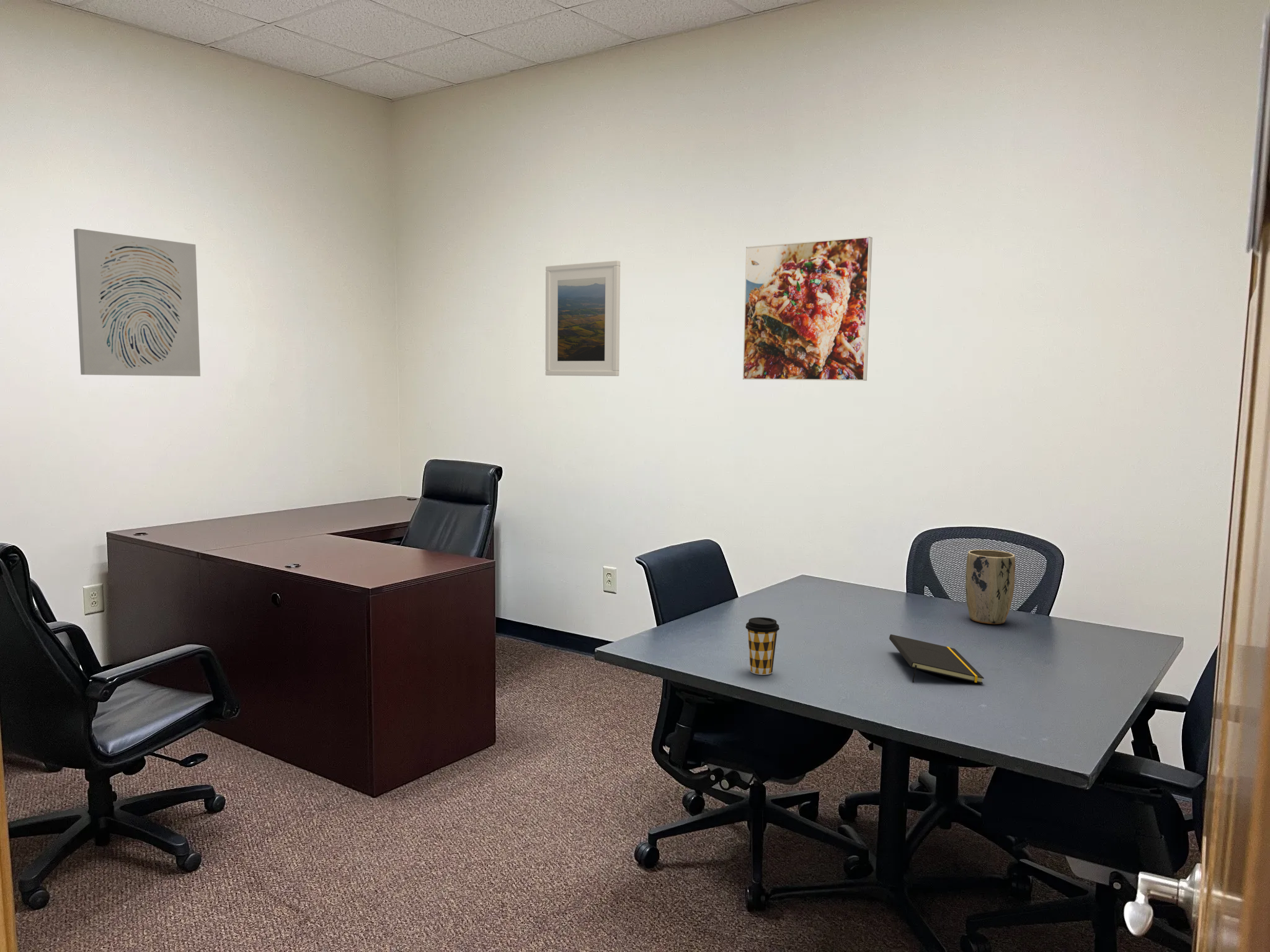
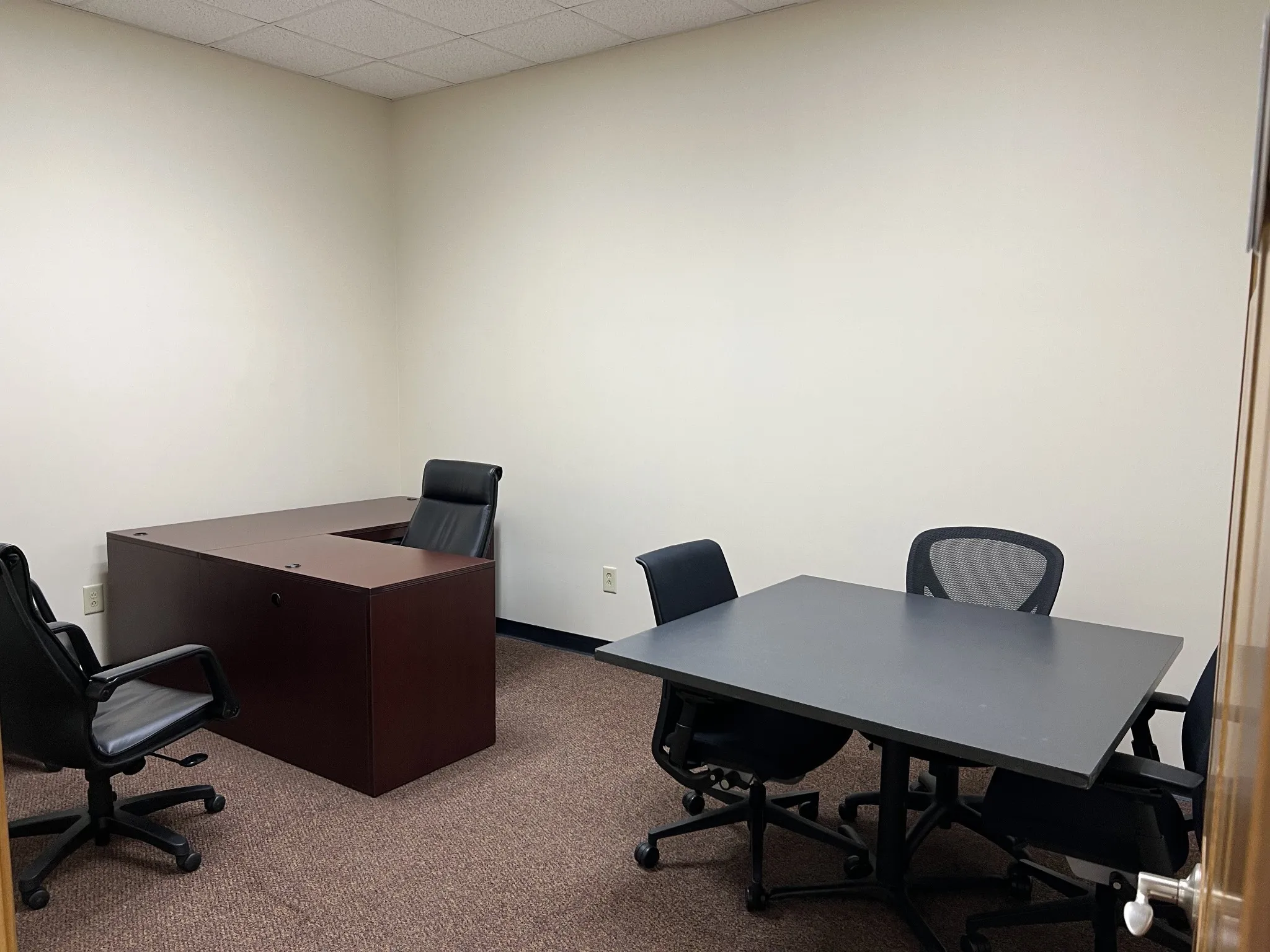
- wall art [73,228,201,377]
- plant pot [965,549,1016,625]
- notepad [889,634,985,684]
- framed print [545,260,621,377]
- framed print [742,236,873,381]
- coffee cup [745,617,780,676]
